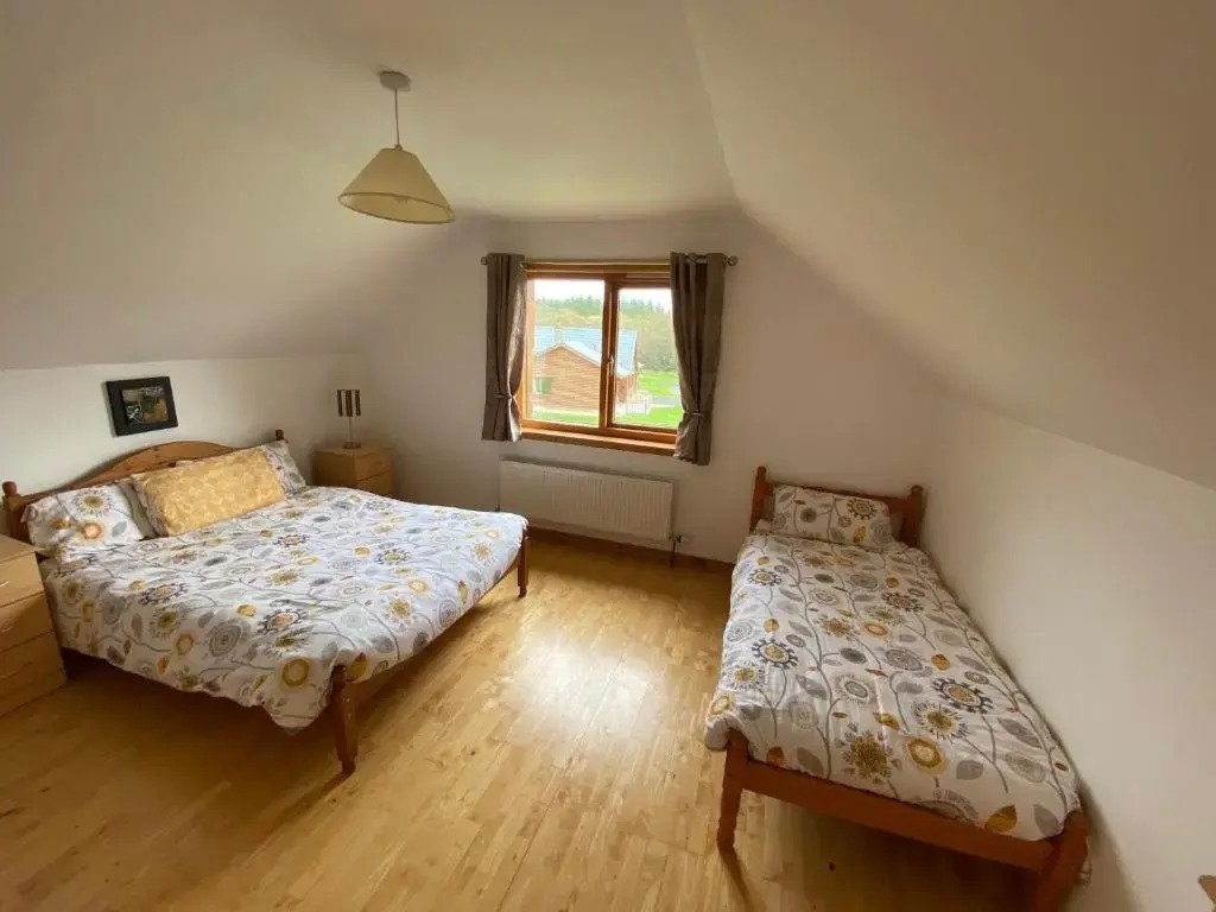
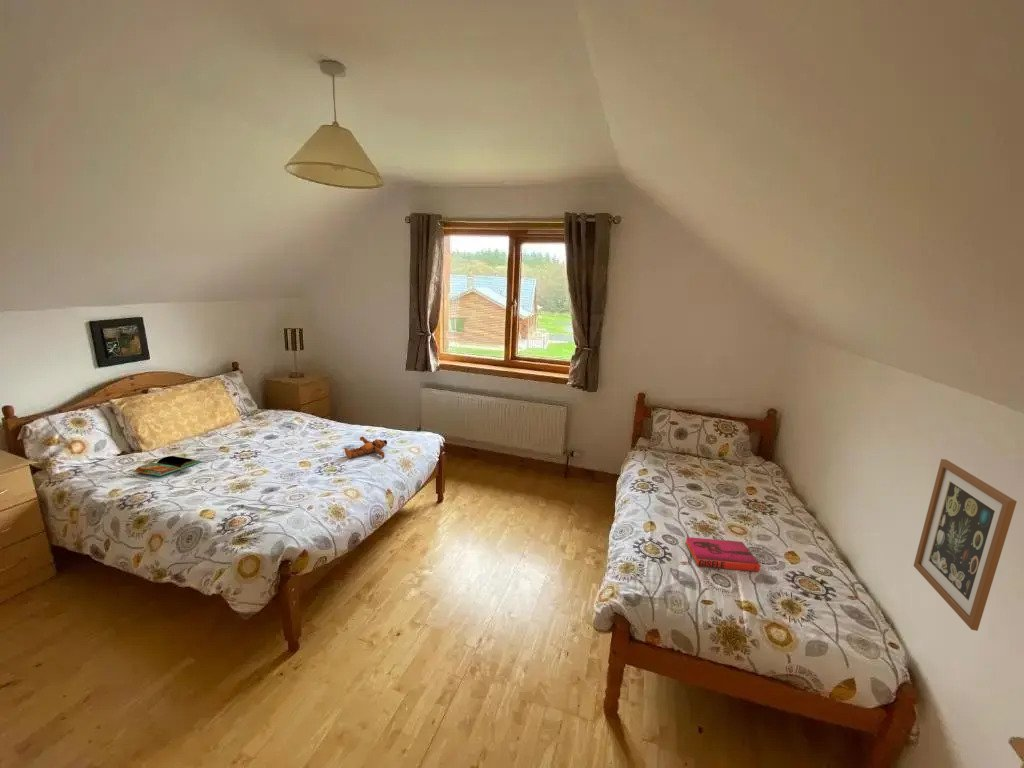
+ hardback book [684,536,761,572]
+ wall art [913,458,1018,632]
+ book [132,455,202,477]
+ teddy bear [343,436,388,459]
